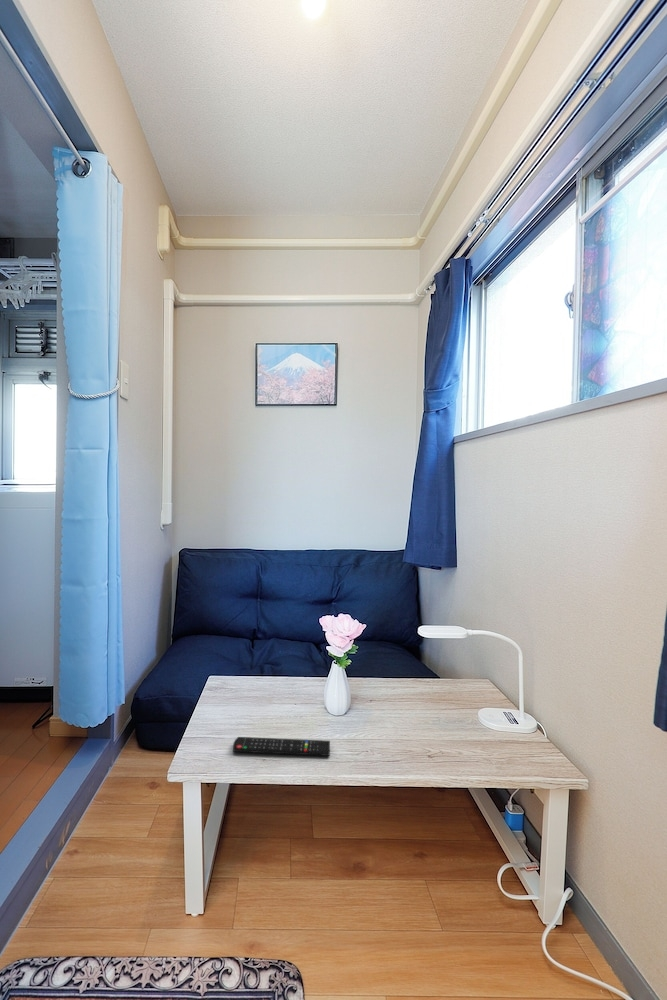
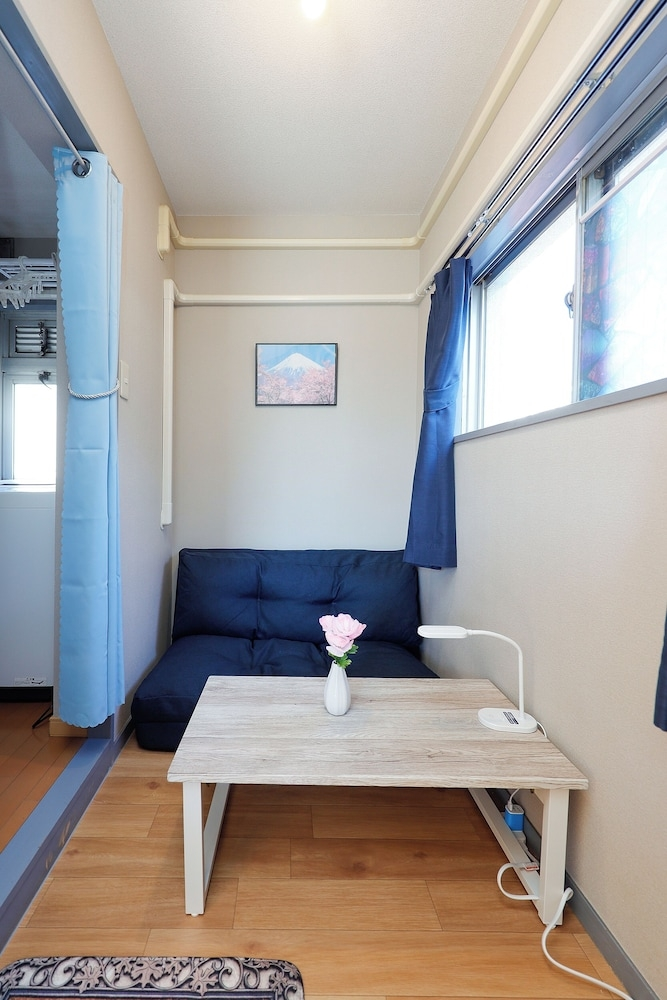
- remote control [232,736,331,757]
